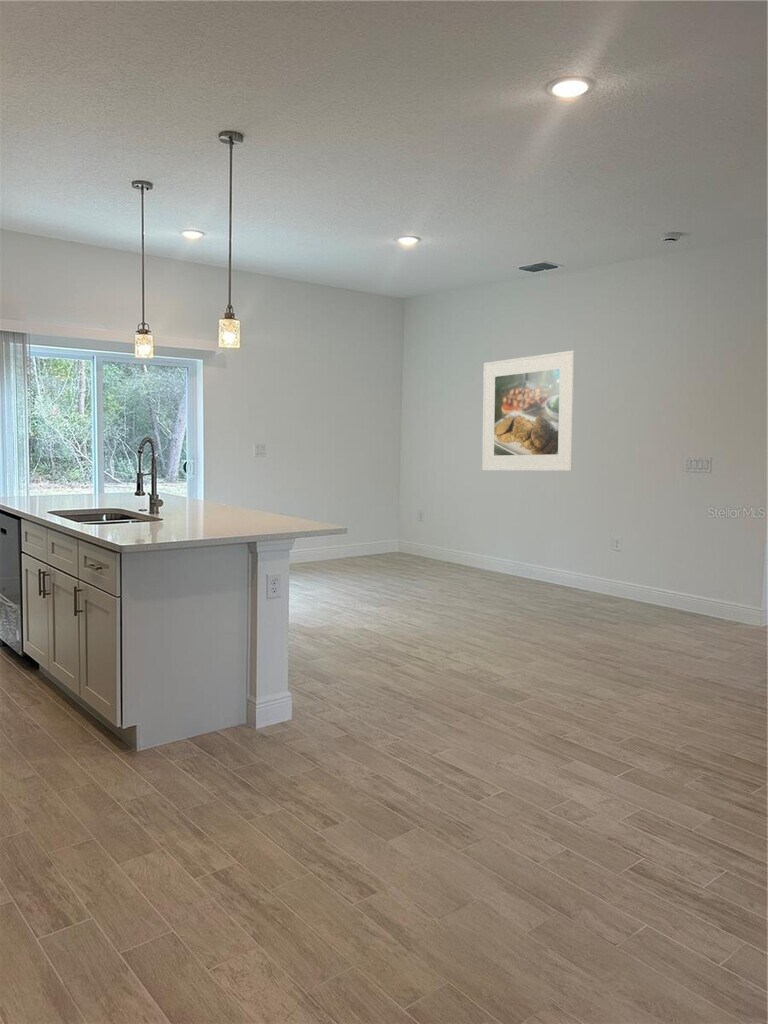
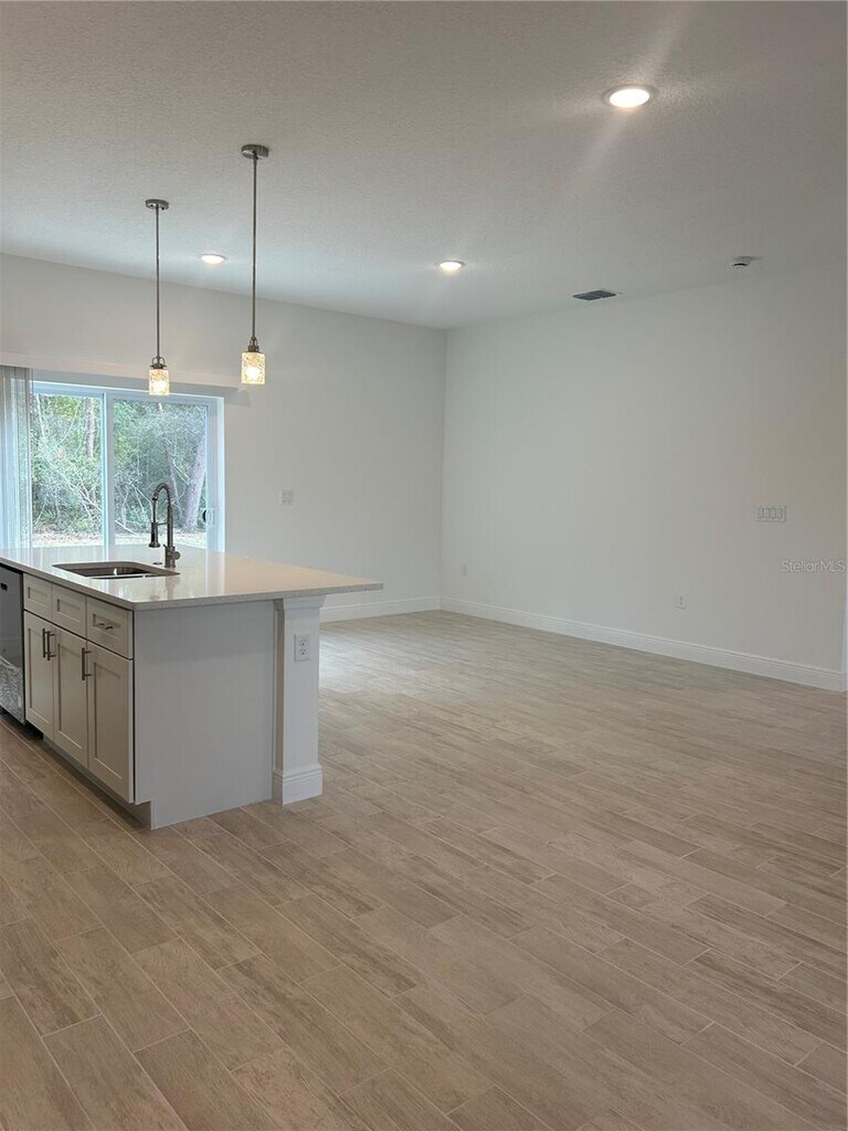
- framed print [481,350,576,472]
